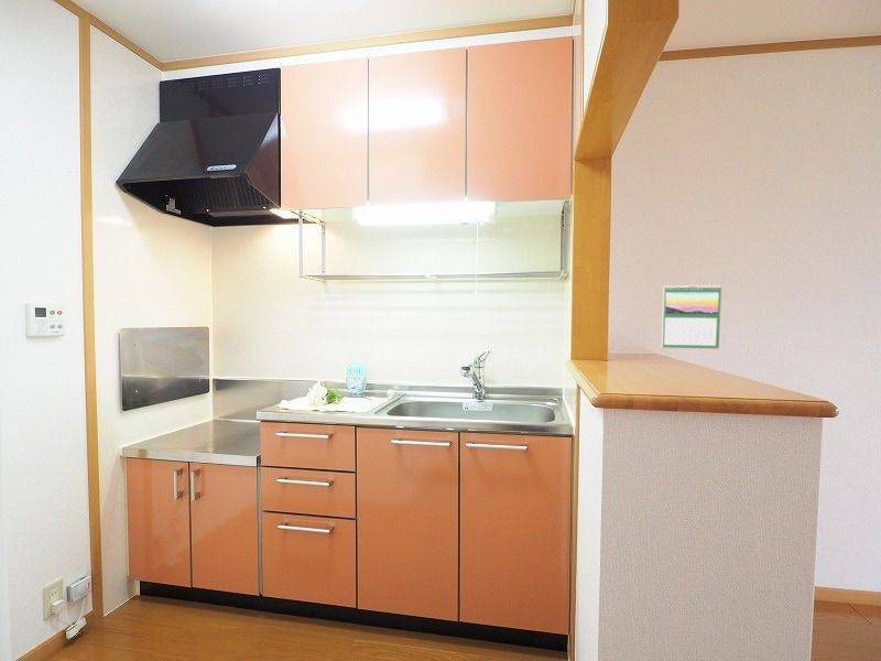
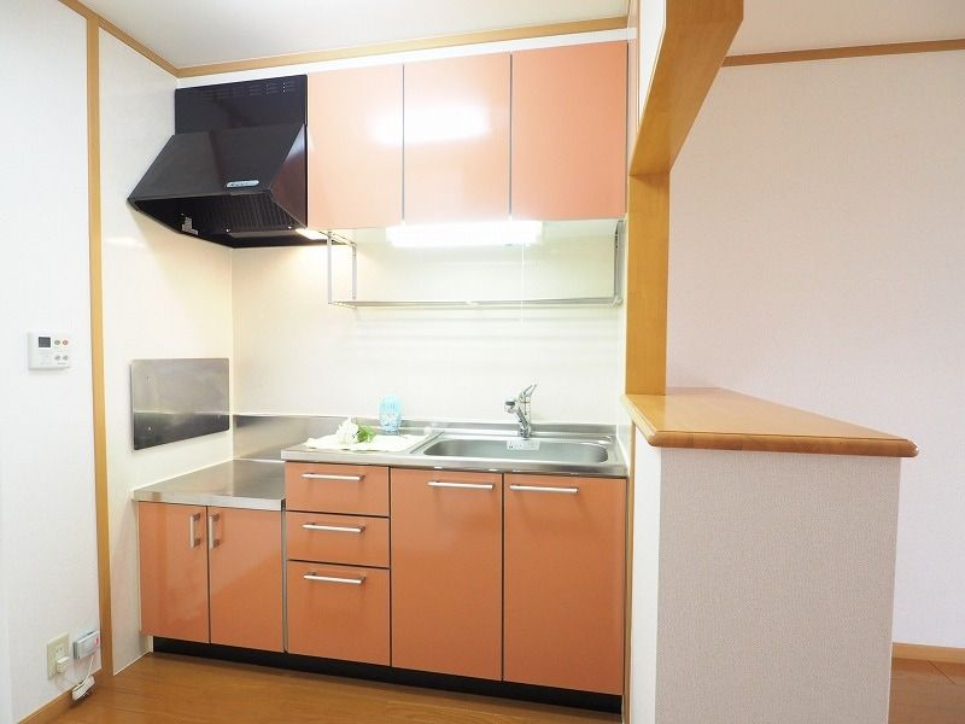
- calendar [661,283,722,350]
